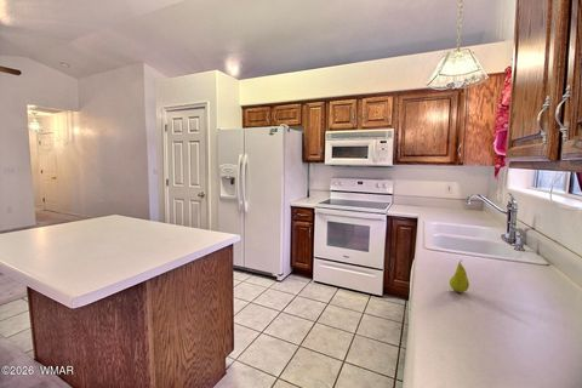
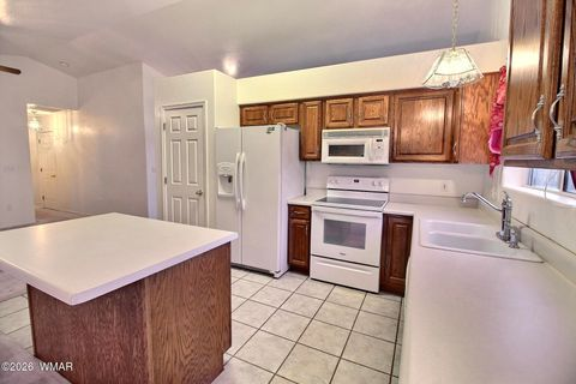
- fruit [449,258,470,293]
